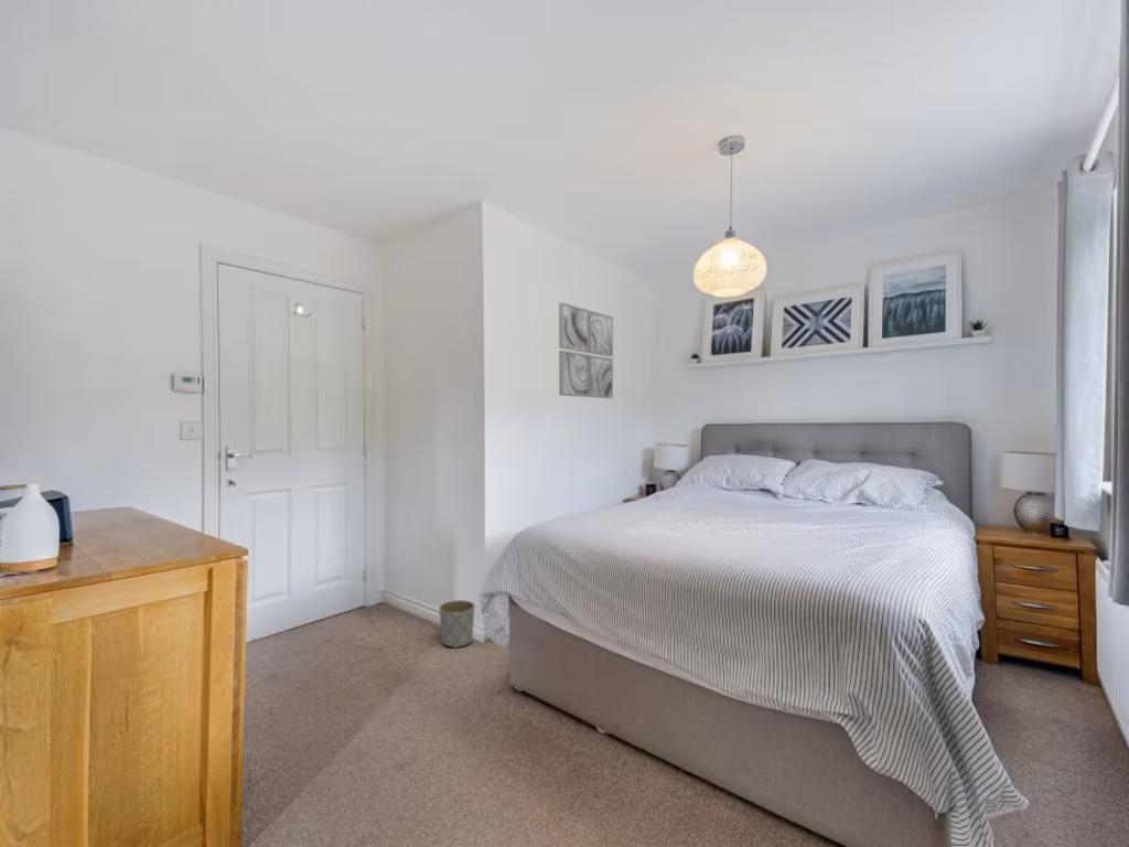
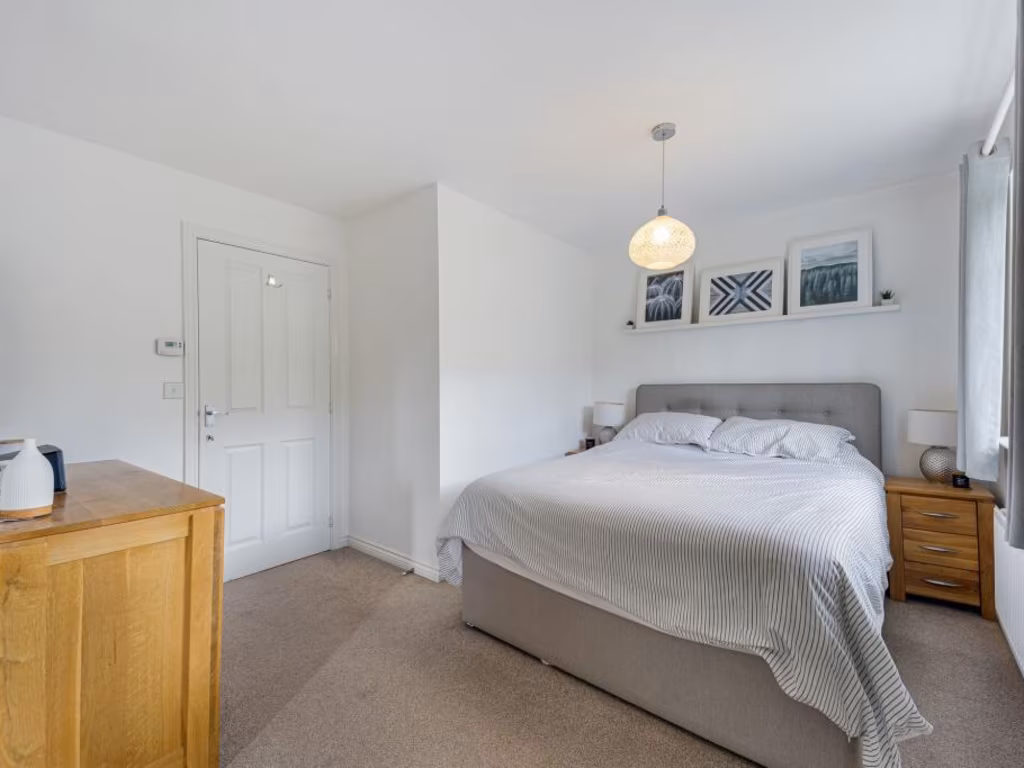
- planter [439,599,475,650]
- wall art [558,301,614,399]
